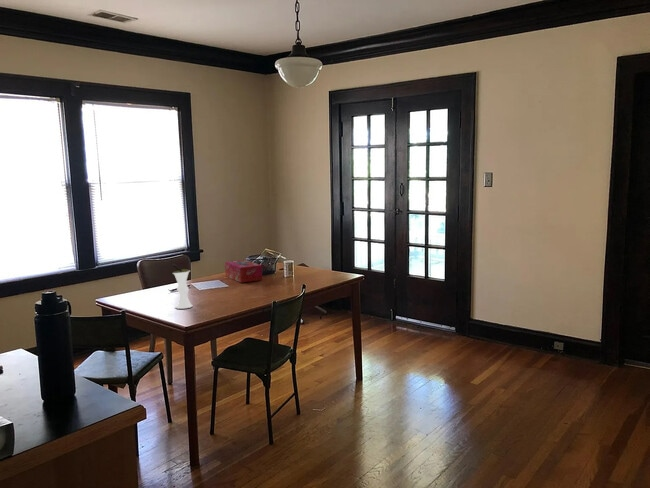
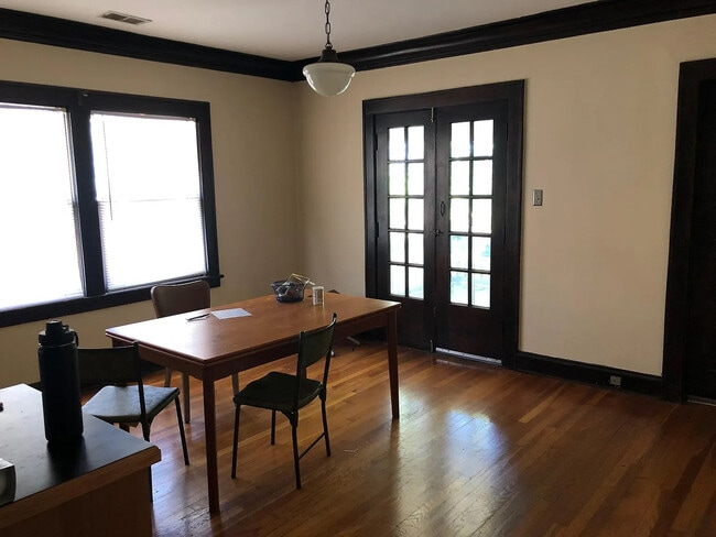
- vase [171,263,193,310]
- tissue box [224,259,263,284]
